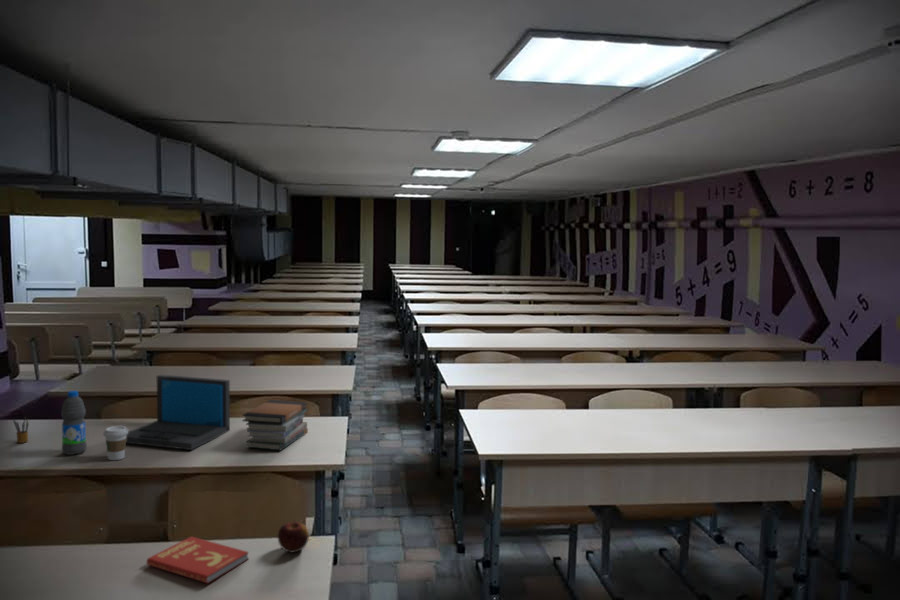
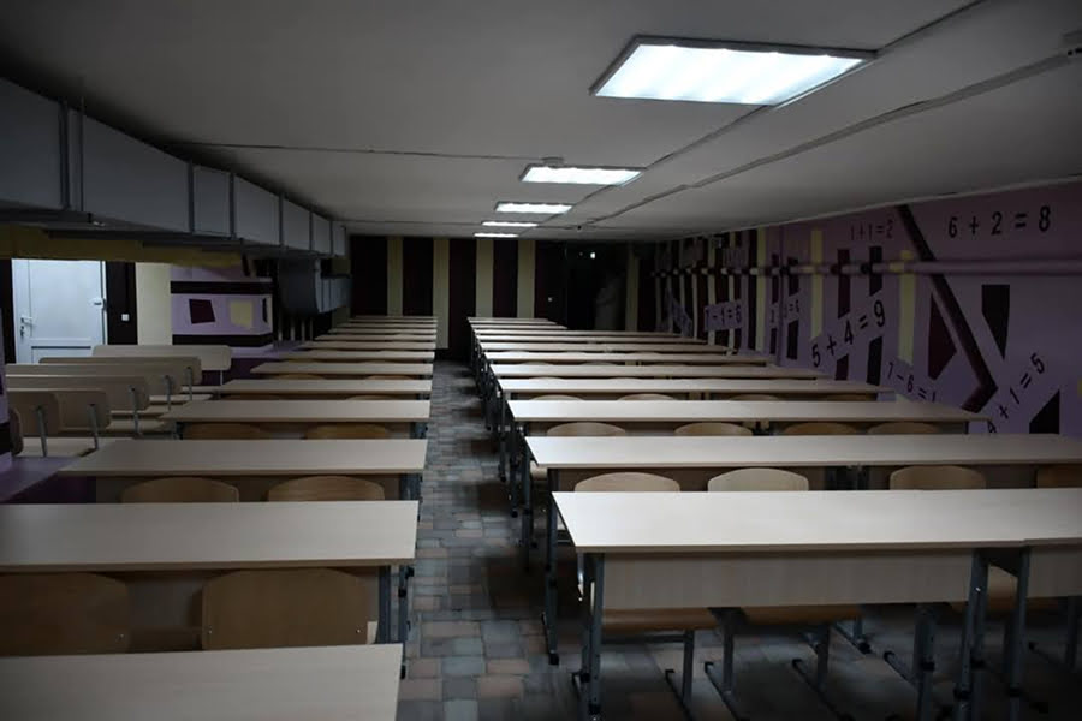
- apple [277,521,310,554]
- coffee cup [102,425,129,461]
- pencil box [12,416,30,444]
- water bottle [60,390,88,456]
- laptop [126,374,231,451]
- book [146,535,250,584]
- book stack [241,399,309,451]
